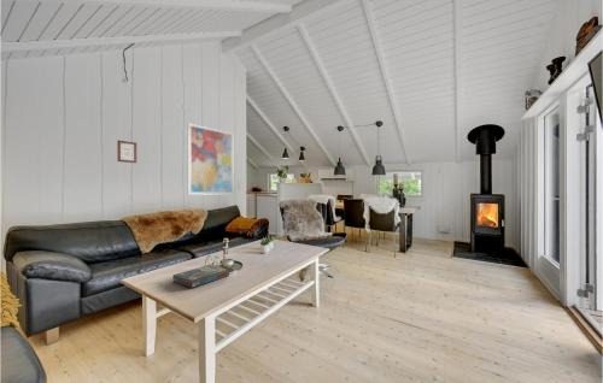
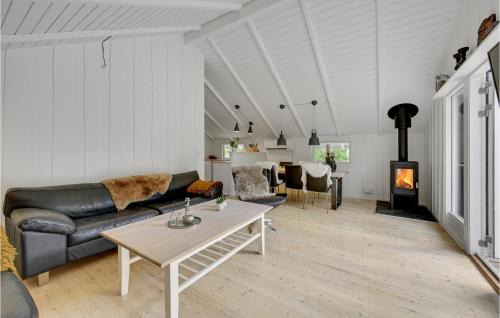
- wall art [187,123,234,196]
- picture frame [116,140,137,164]
- board game [172,264,230,289]
